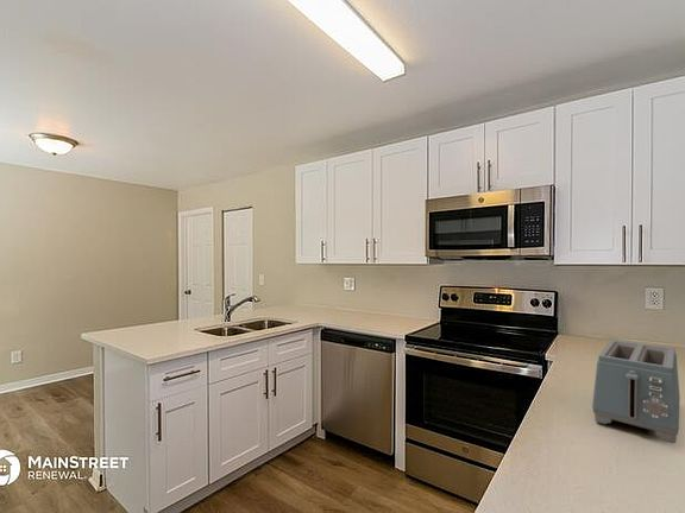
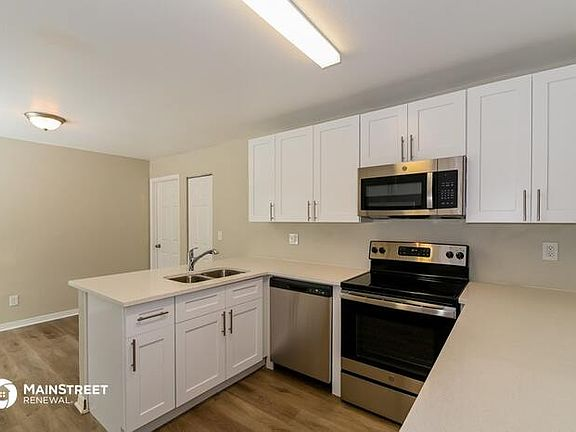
- toaster [591,338,681,444]
